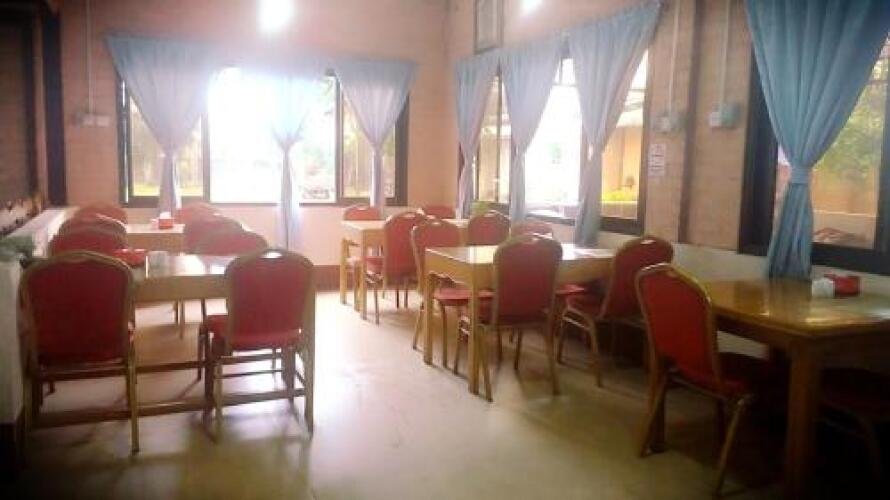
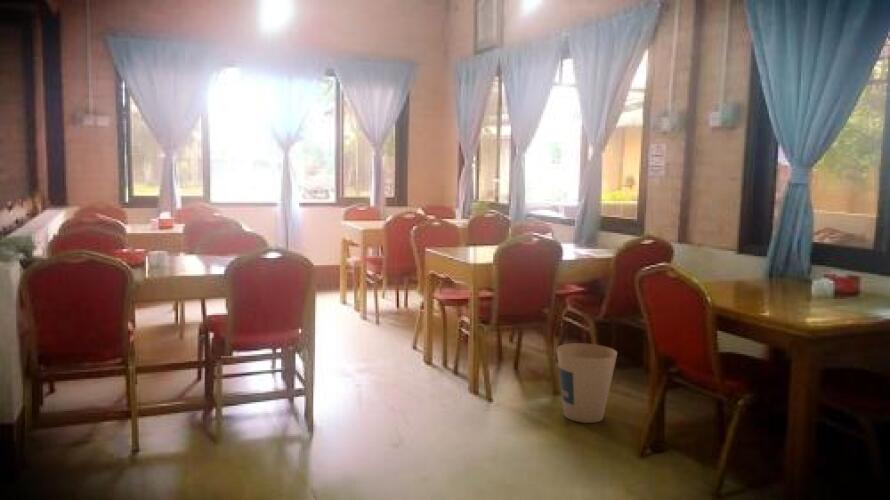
+ trash can [556,342,618,424]
